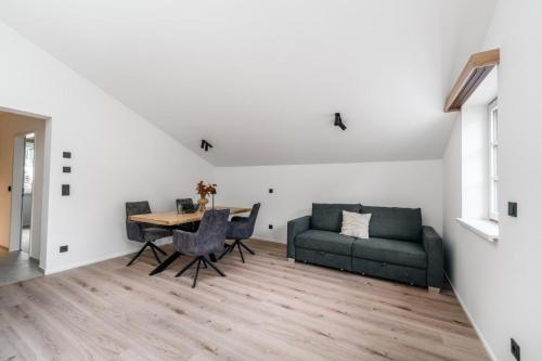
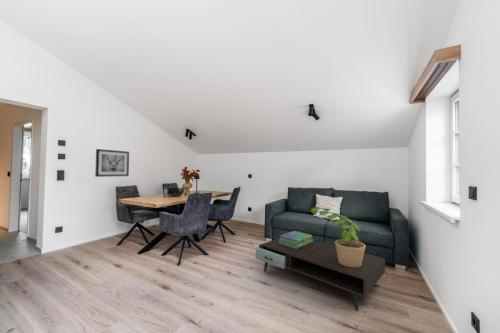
+ wall art [94,148,130,178]
+ potted plant [310,206,367,267]
+ coffee table [255,237,386,312]
+ stack of books [278,230,314,249]
